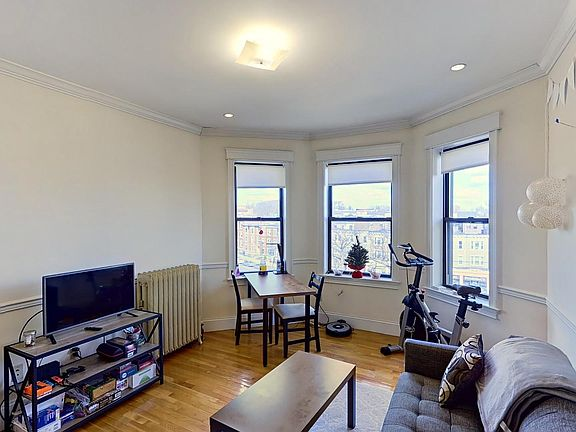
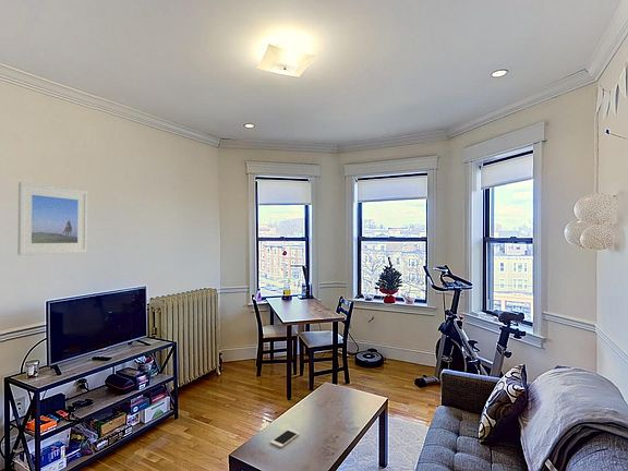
+ cell phone [269,428,300,448]
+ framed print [16,181,88,256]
